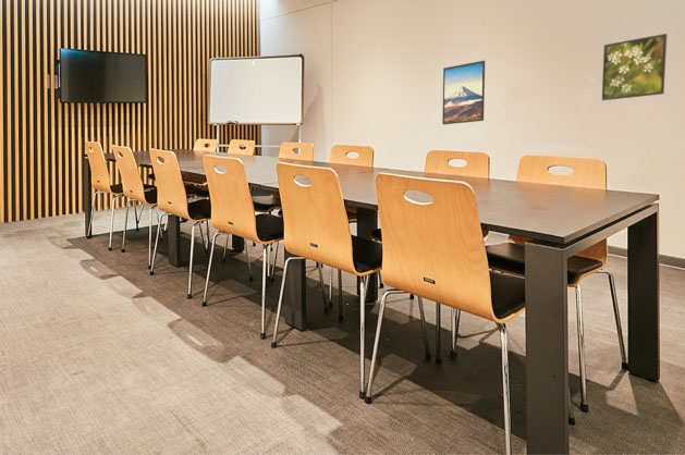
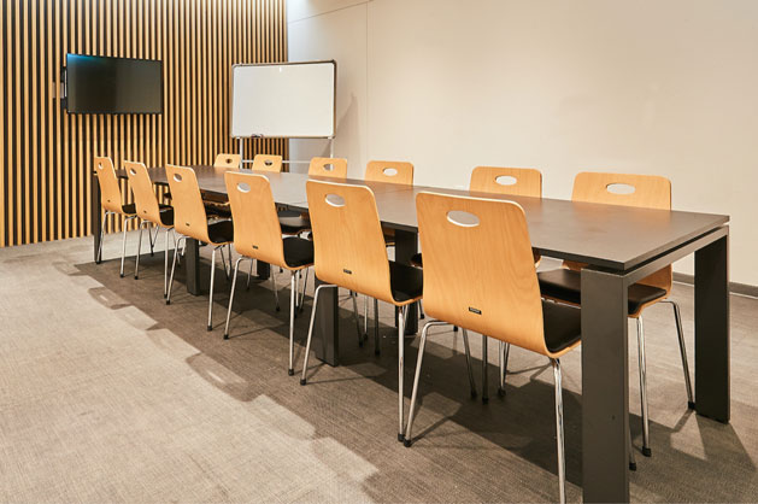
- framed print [441,60,486,125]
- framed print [601,33,668,101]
